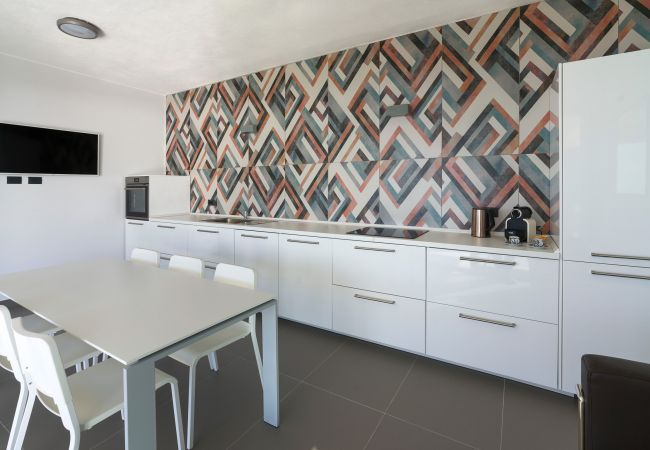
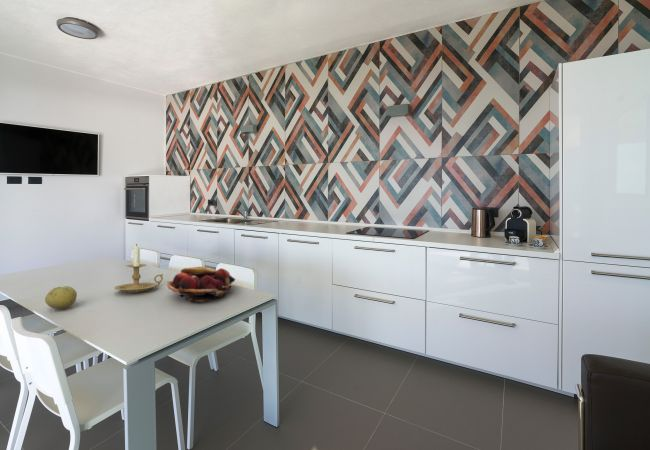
+ fruit [44,285,78,310]
+ fruit basket [166,266,236,302]
+ candle holder [113,243,164,294]
